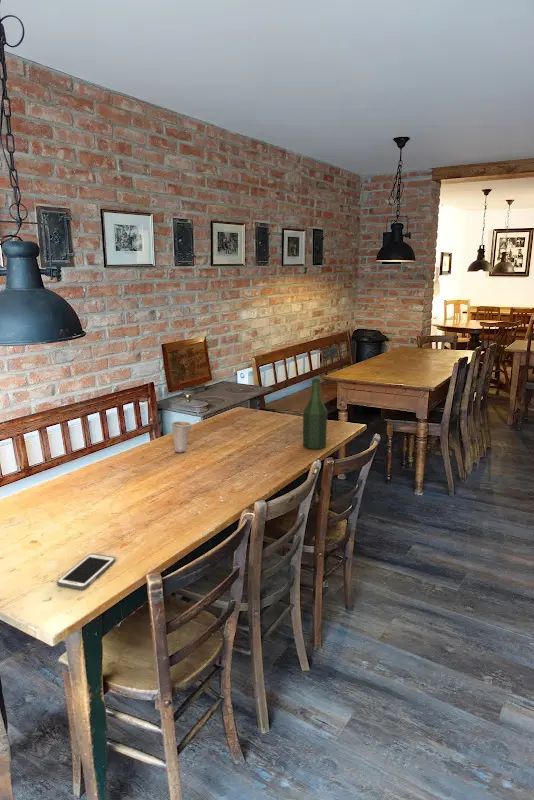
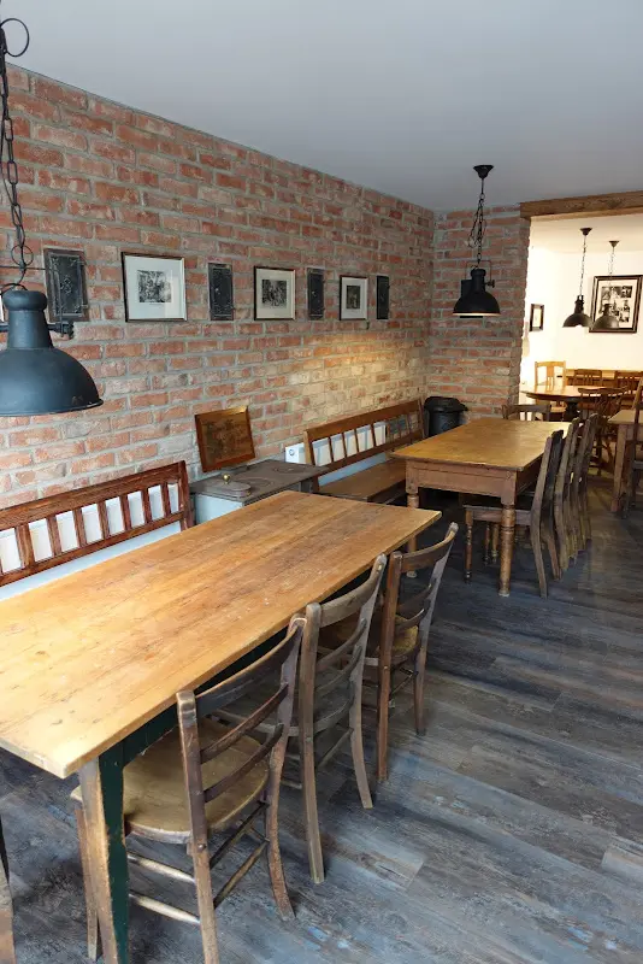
- cup [170,420,193,453]
- cell phone [56,553,116,591]
- bottle [302,378,328,450]
